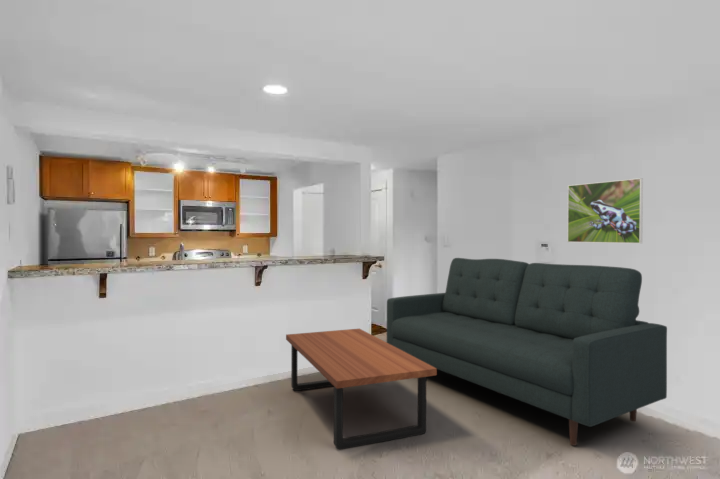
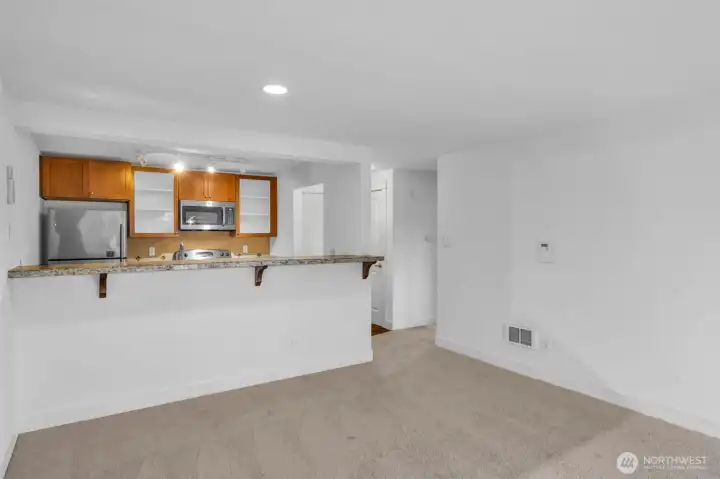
- coffee table [285,328,438,451]
- sofa [386,257,668,447]
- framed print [567,177,644,244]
